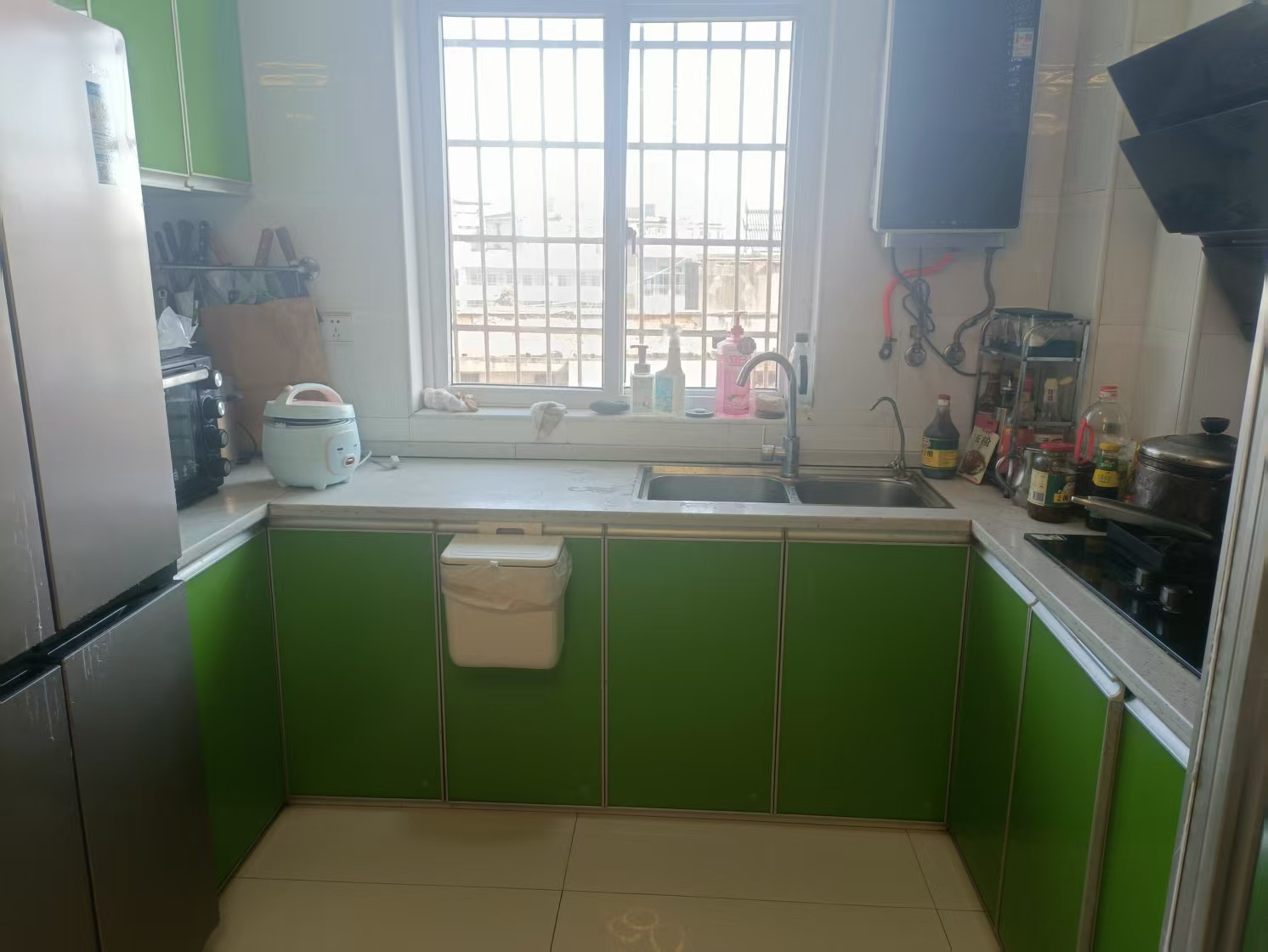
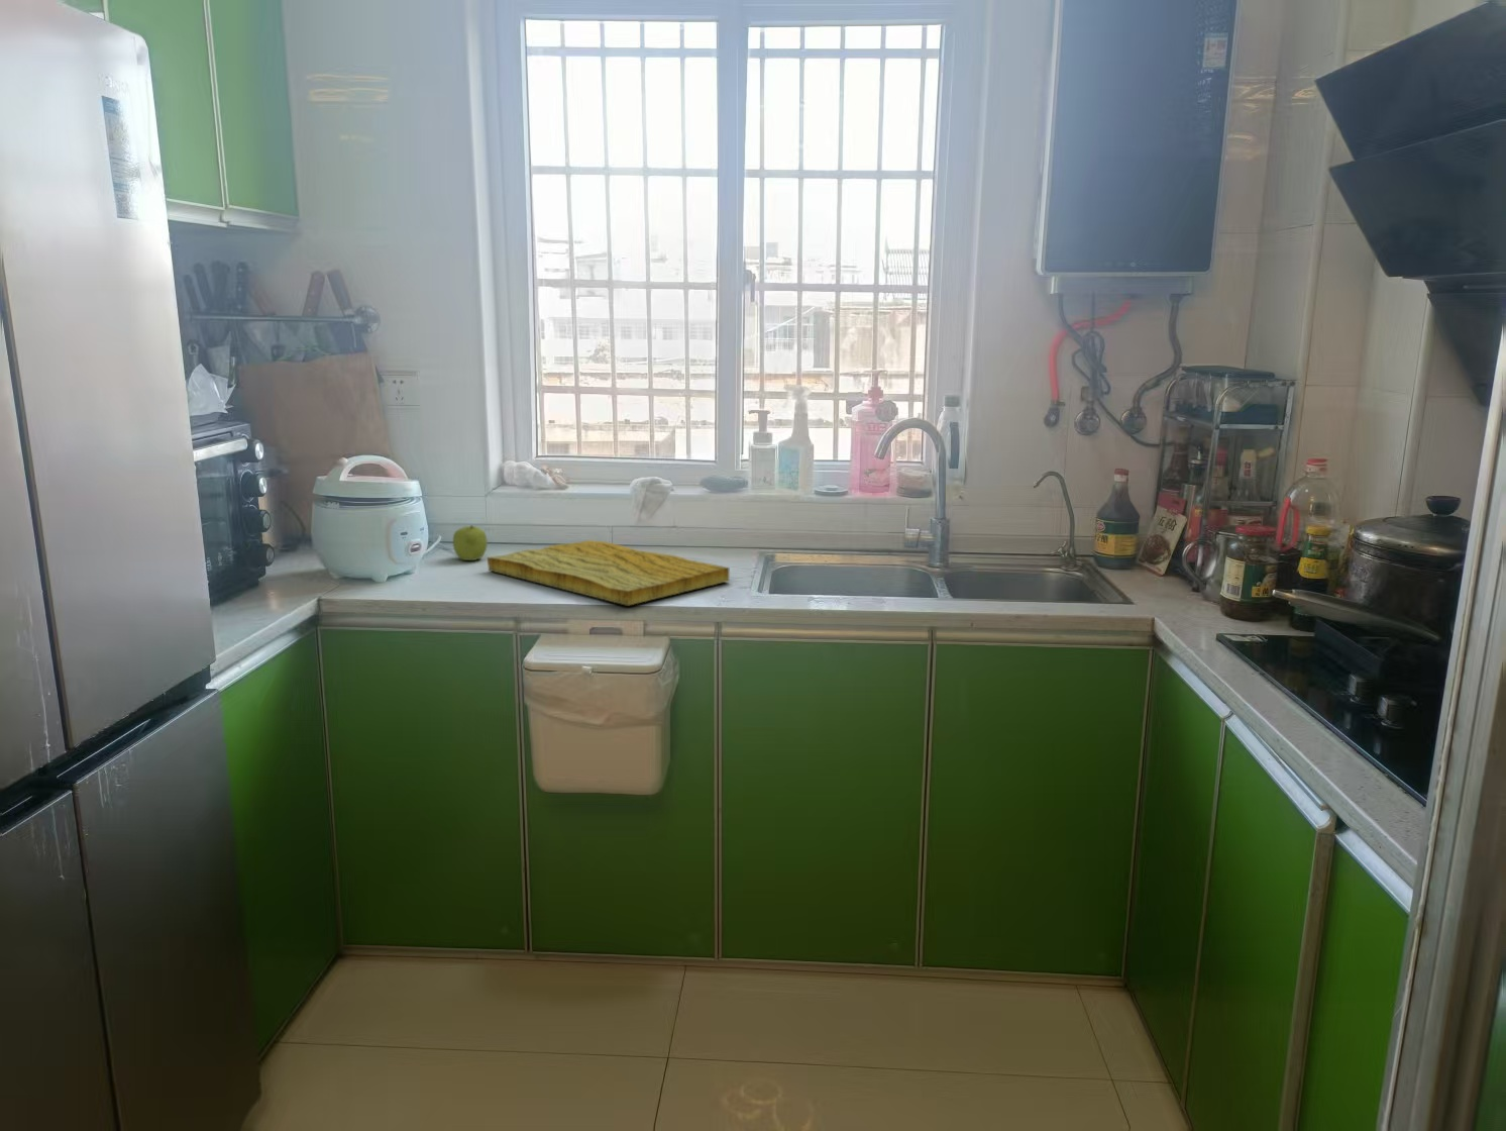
+ cutting board [487,539,729,607]
+ fruit [453,524,488,562]
